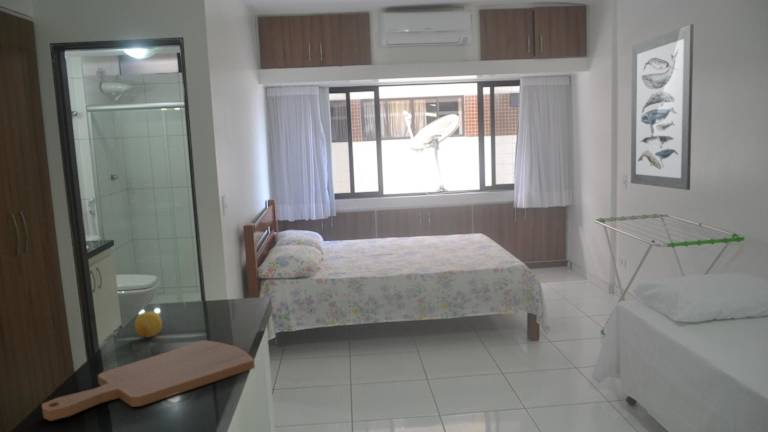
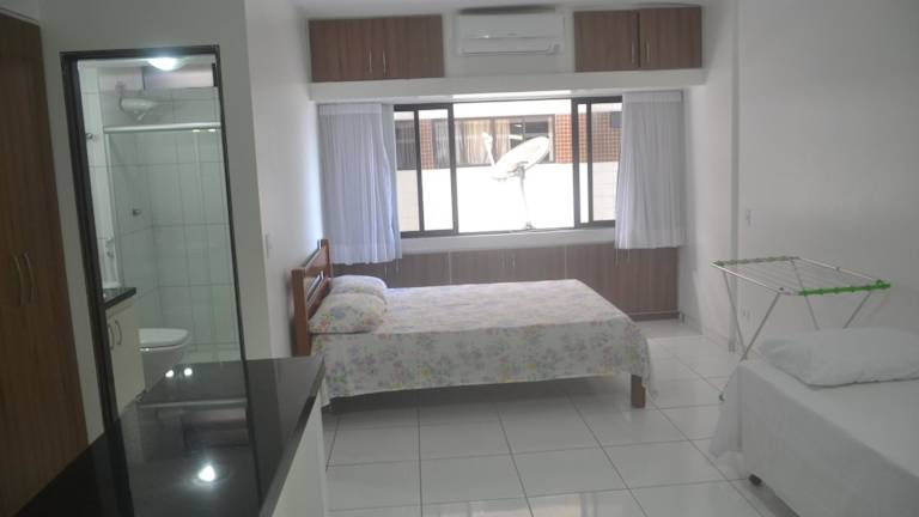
- wall art [630,23,695,191]
- cutting board [41,339,256,422]
- fruit [134,311,163,338]
